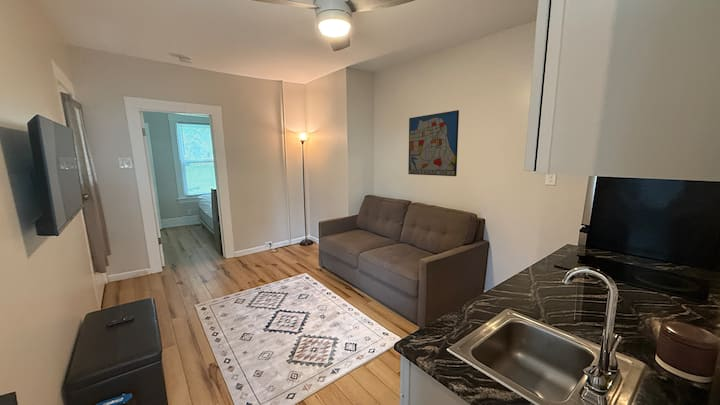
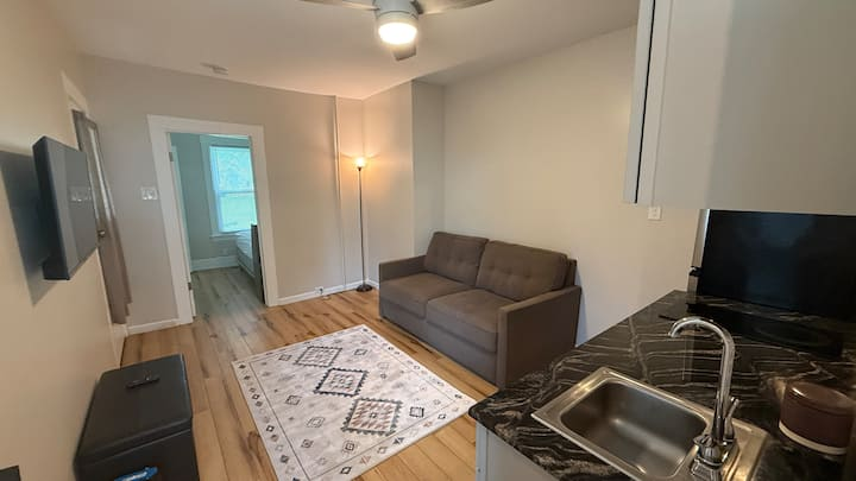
- wall art [407,109,460,177]
